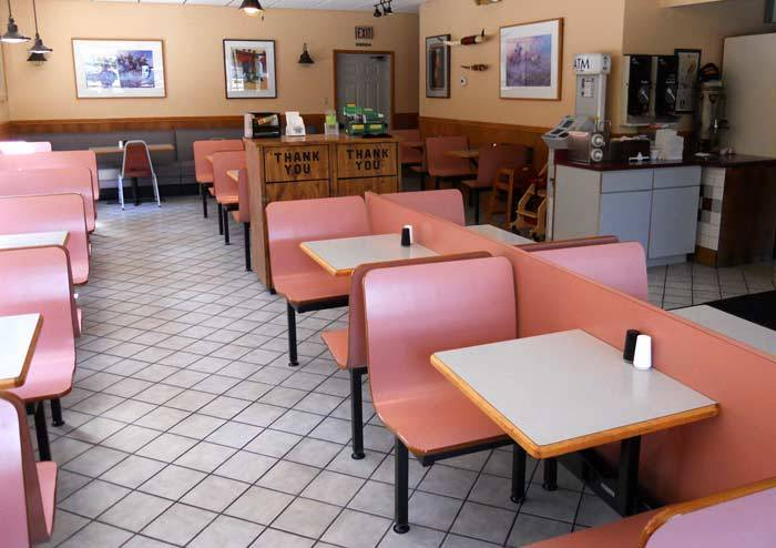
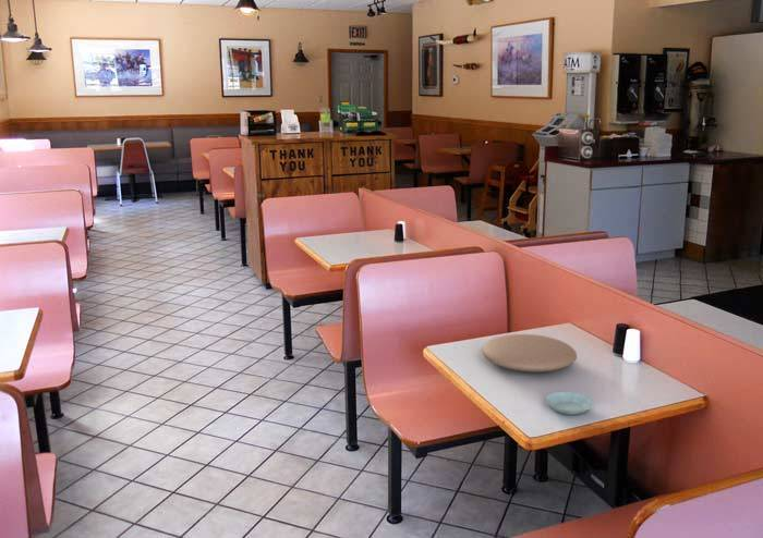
+ plate [481,333,578,374]
+ saucer [544,391,595,416]
